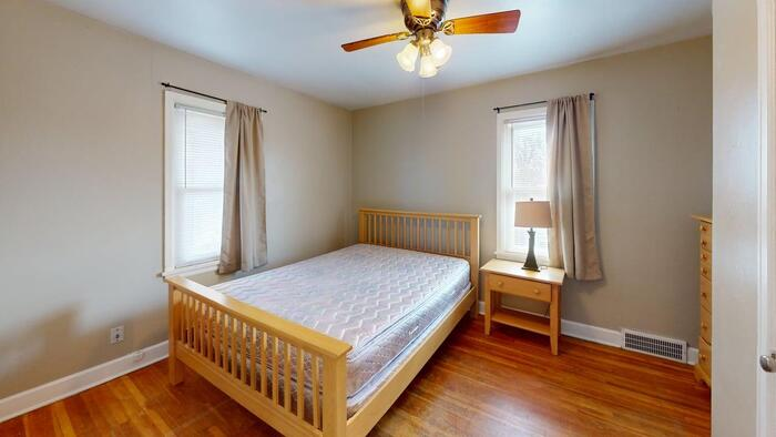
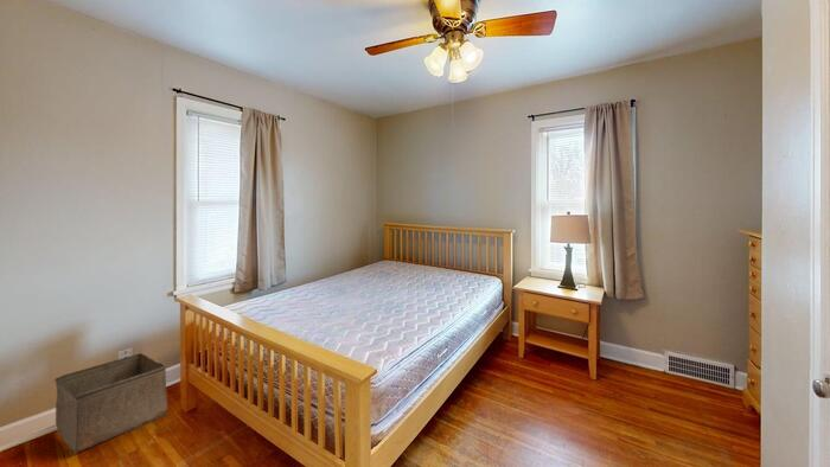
+ storage bin [53,352,170,454]
